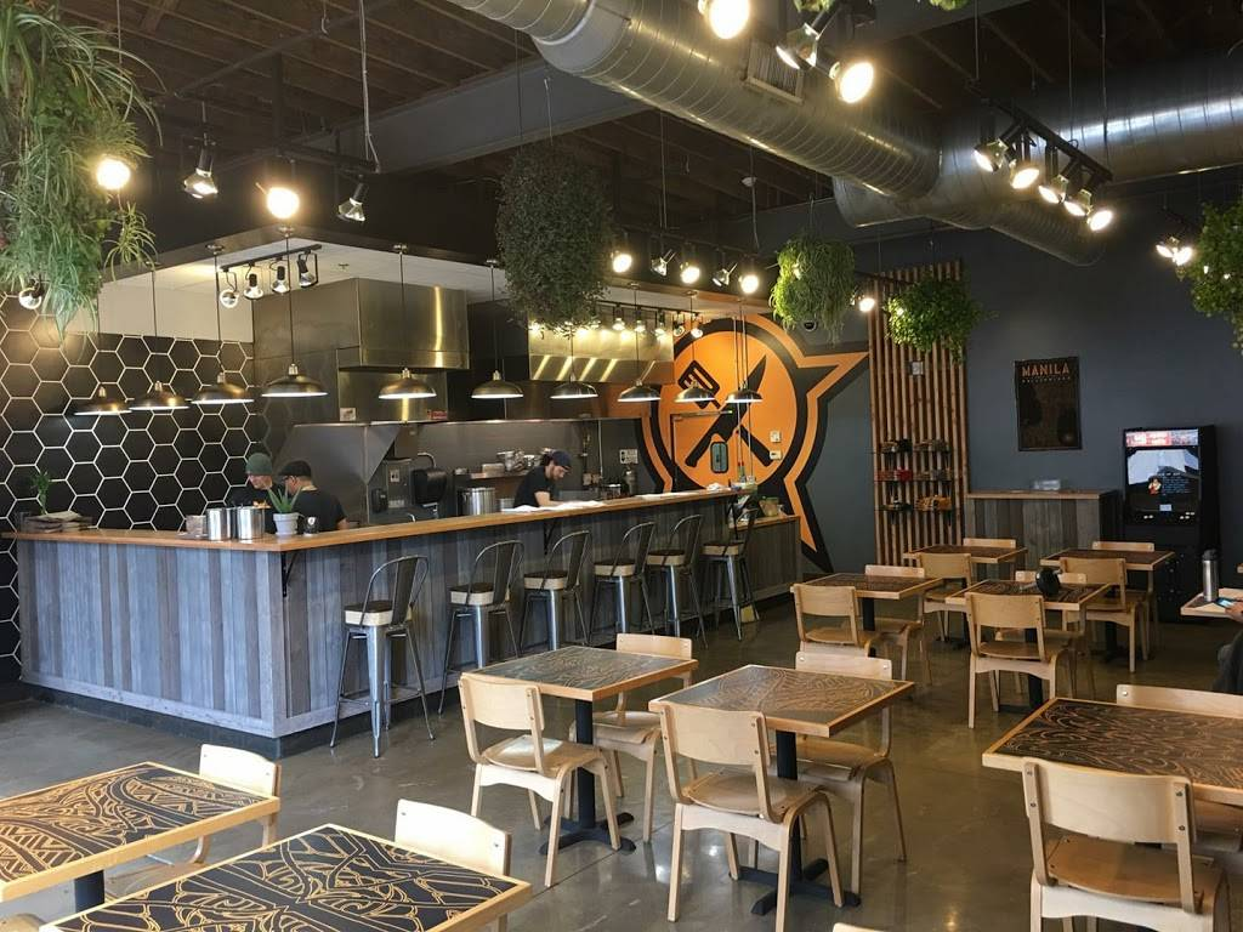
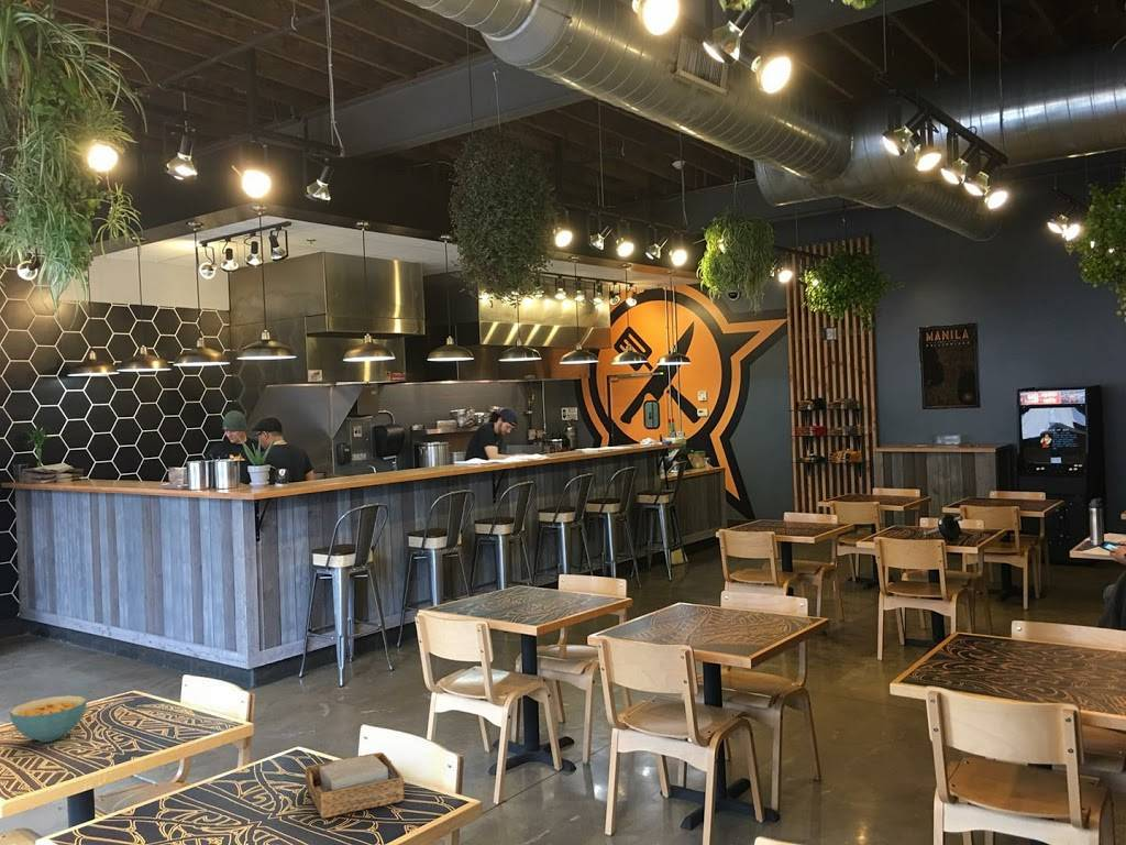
+ cereal bowl [9,694,88,743]
+ napkin holder [305,751,406,820]
